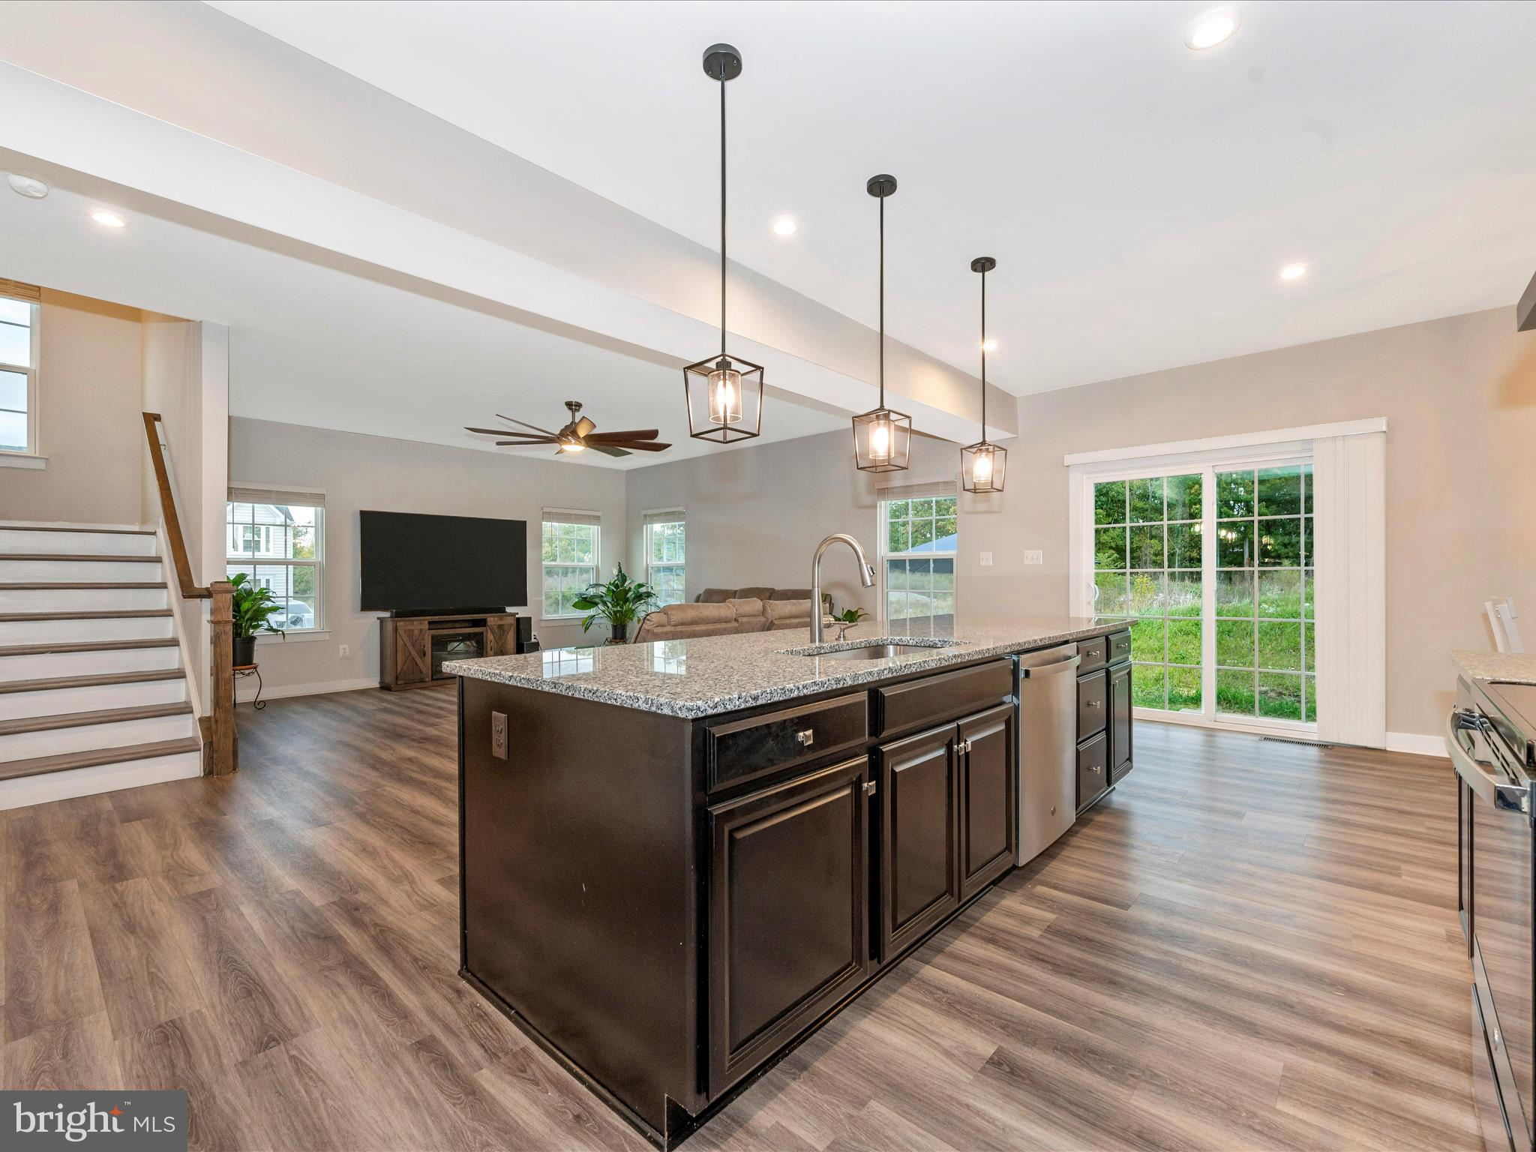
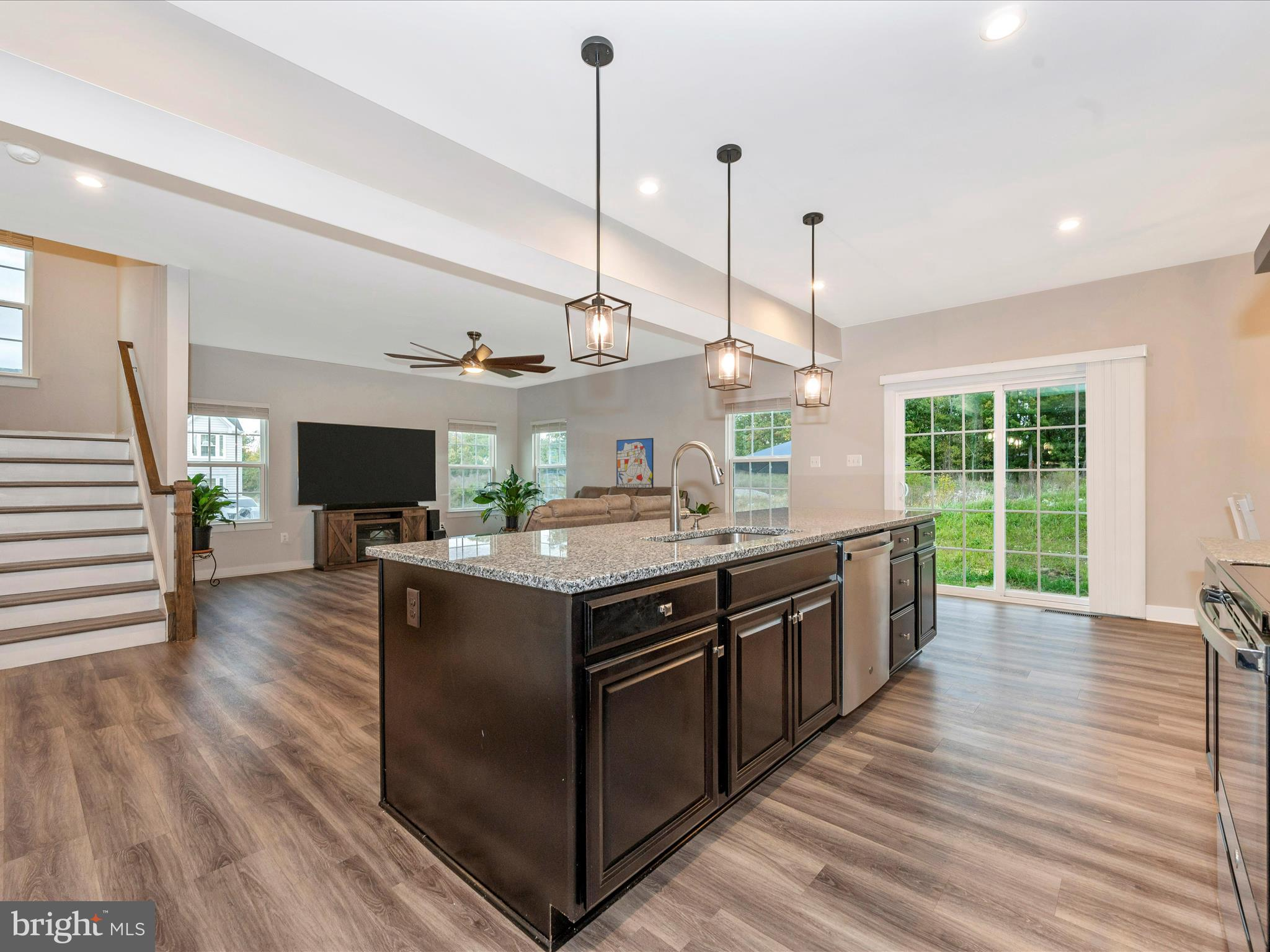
+ wall art [616,438,654,489]
